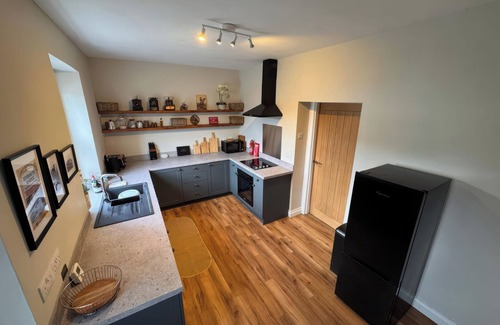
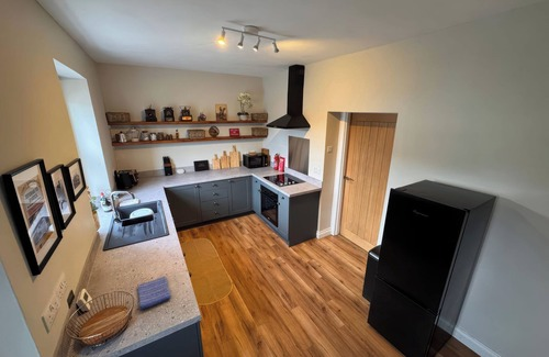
+ dish towel [137,276,172,311]
